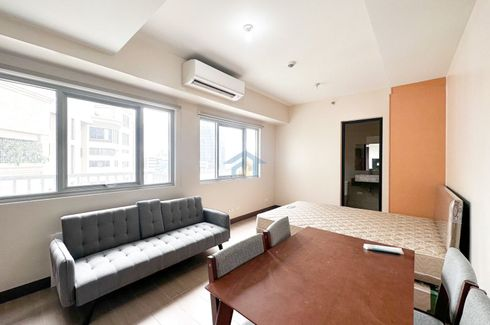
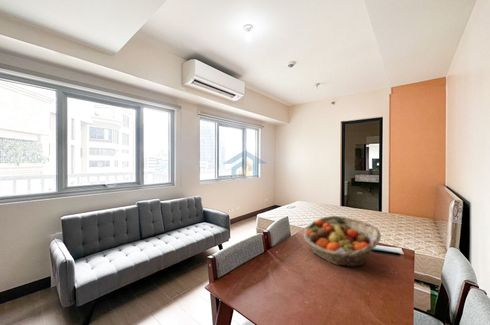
+ fruit basket [302,215,382,268]
